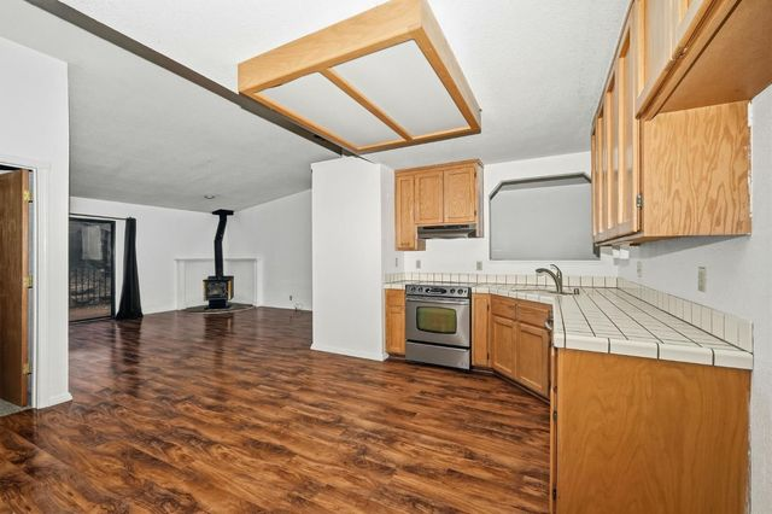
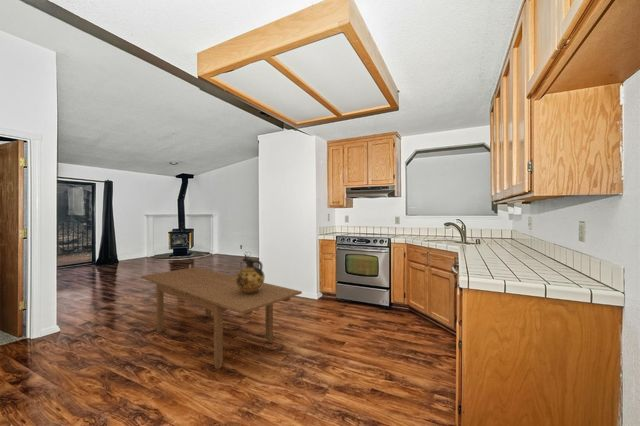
+ ceramic jug [235,257,266,295]
+ dining table [140,266,303,370]
